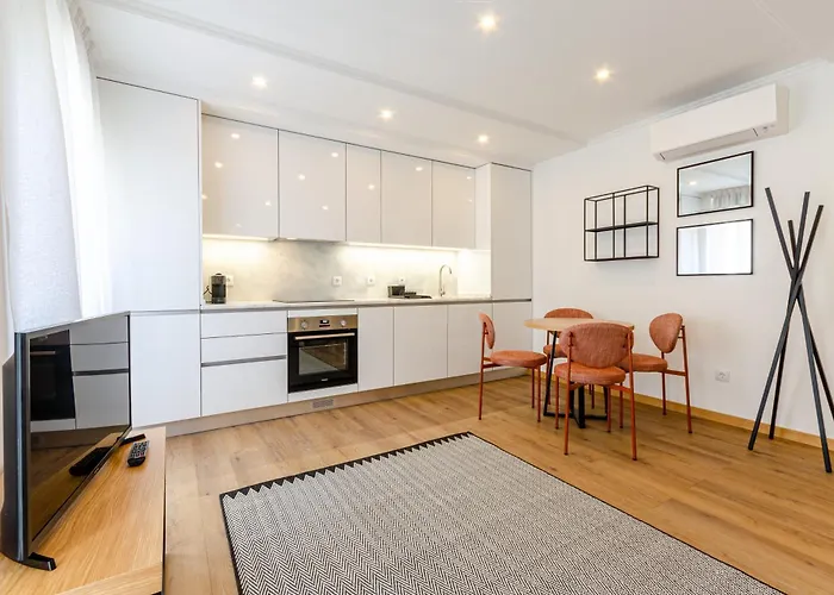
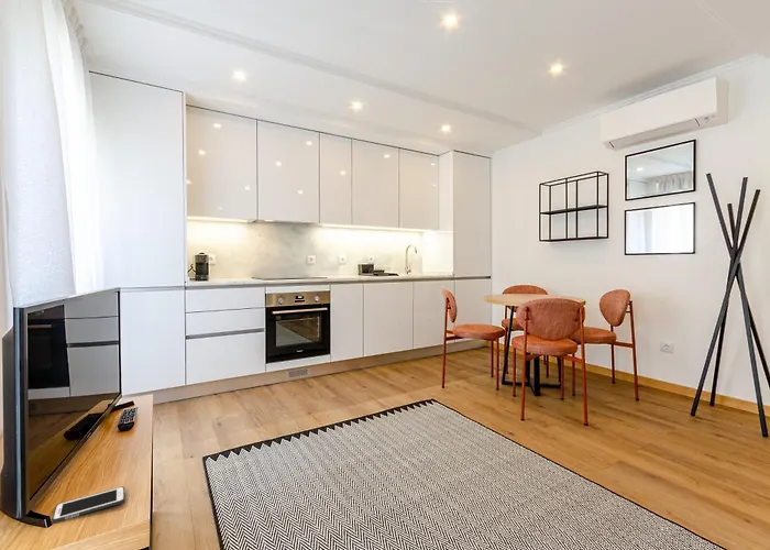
+ cell phone [51,485,125,524]
